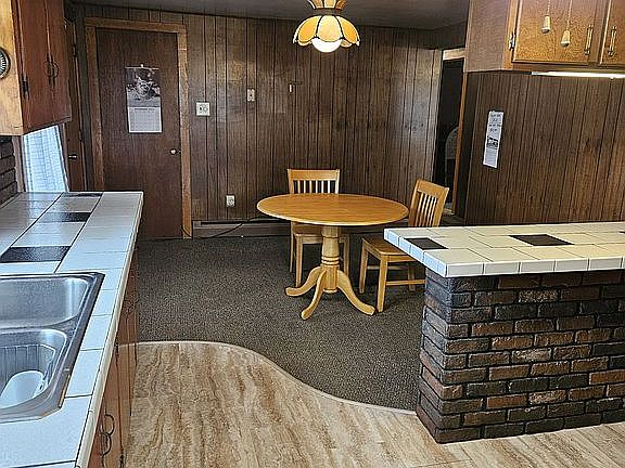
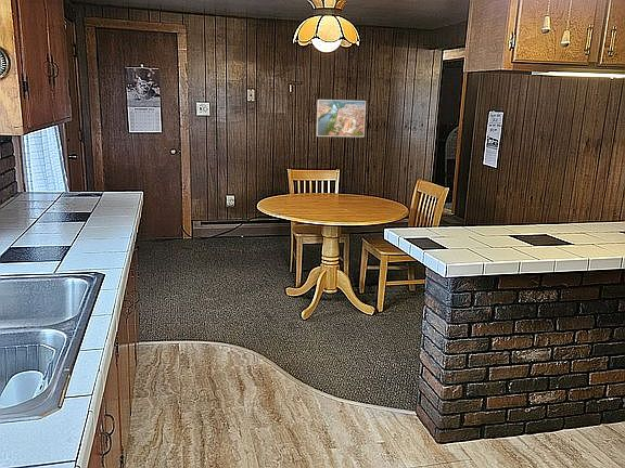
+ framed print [315,99,367,138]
